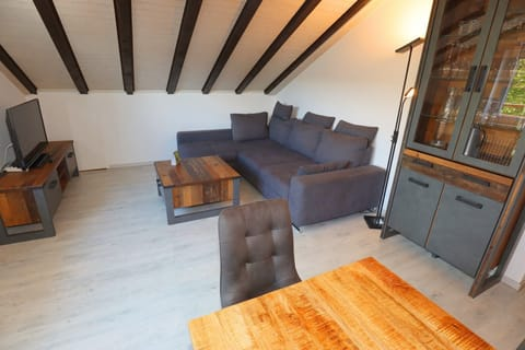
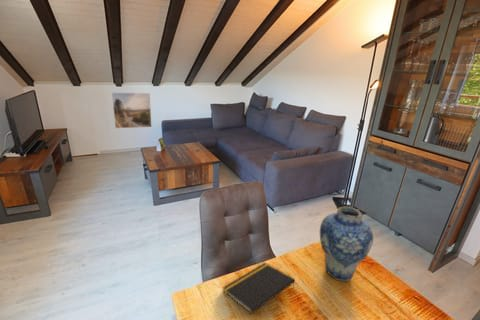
+ vase [319,206,374,282]
+ notepad [222,262,296,315]
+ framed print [111,92,153,129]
